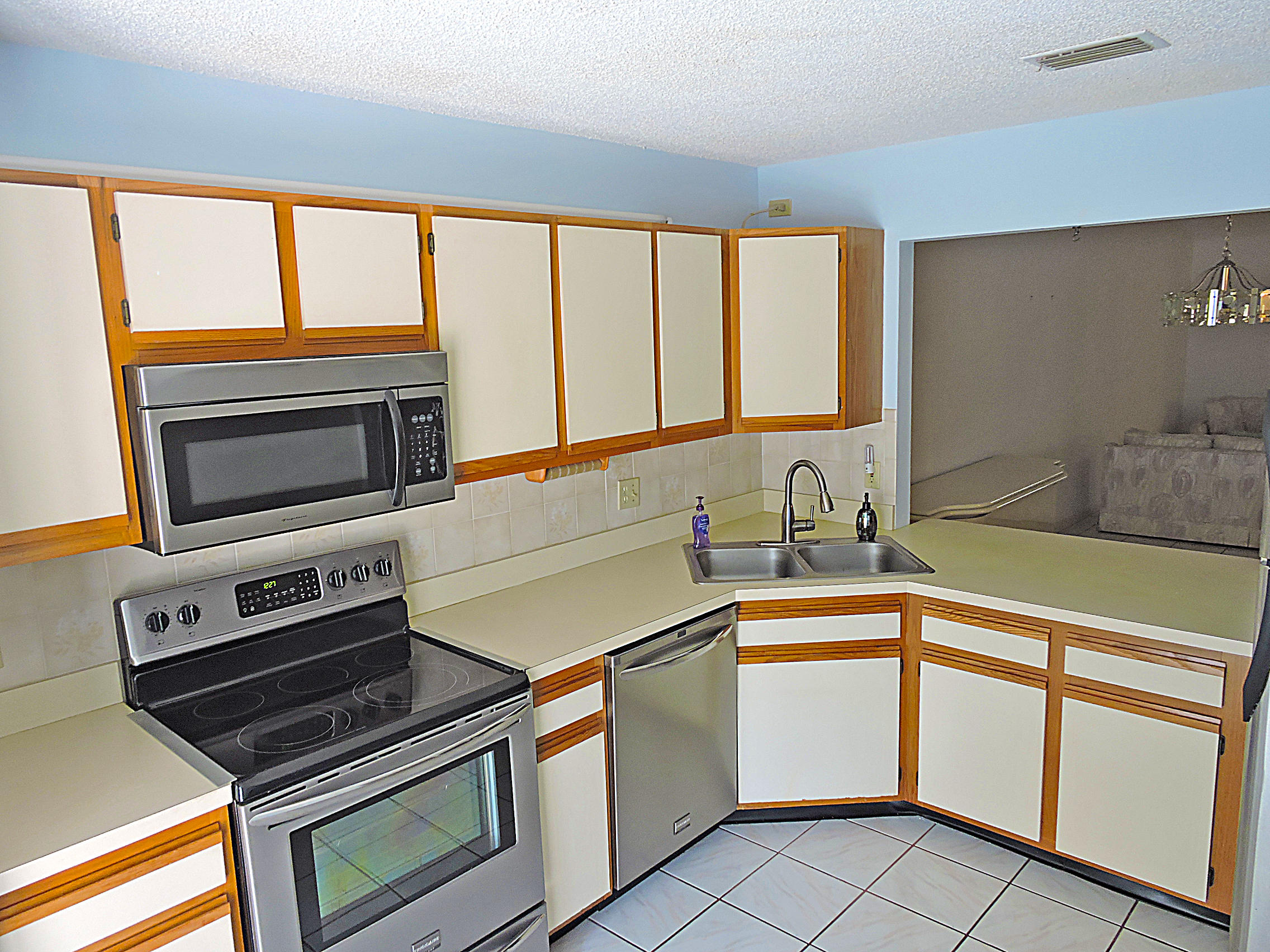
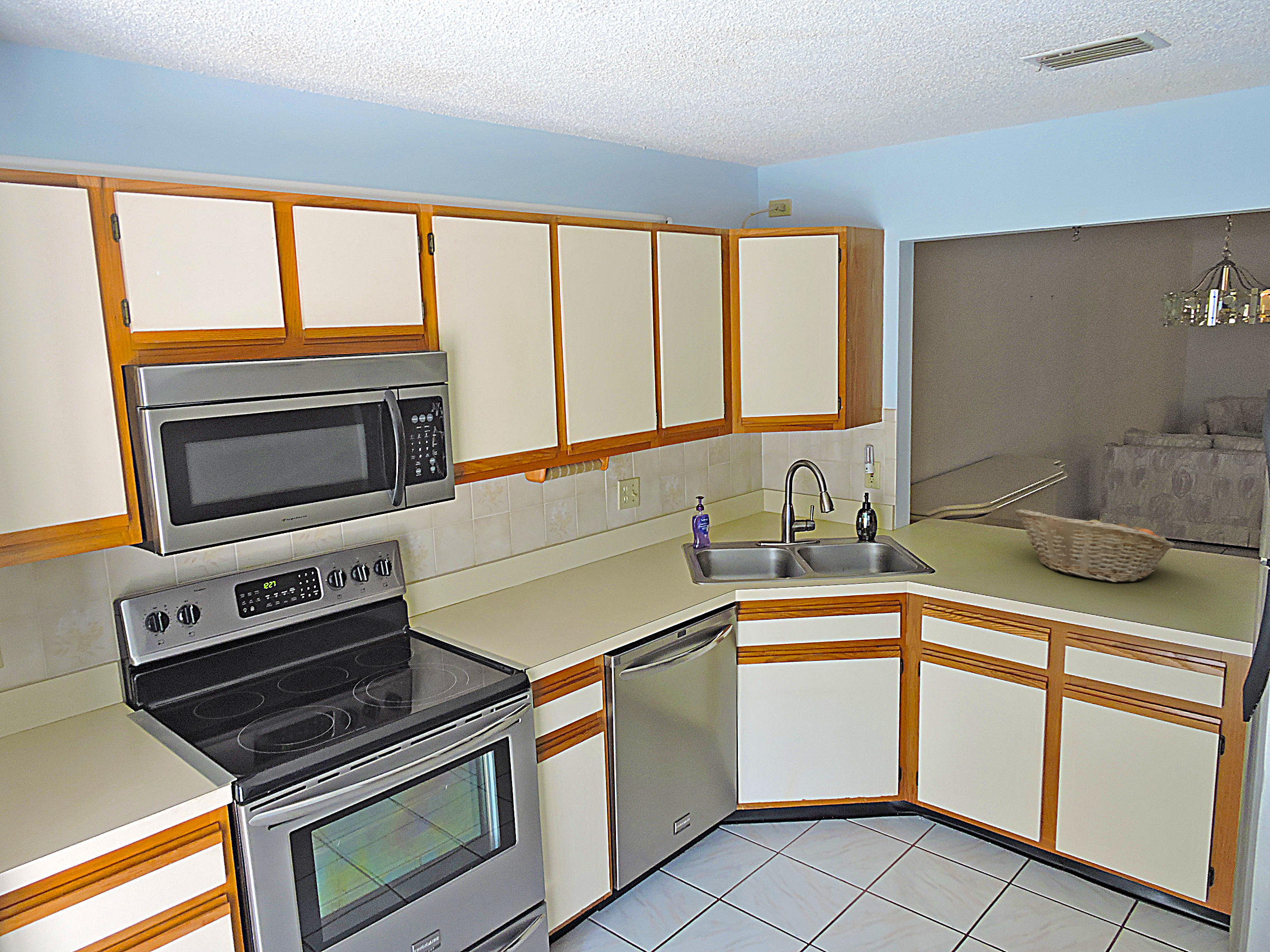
+ fruit basket [1015,509,1176,583]
